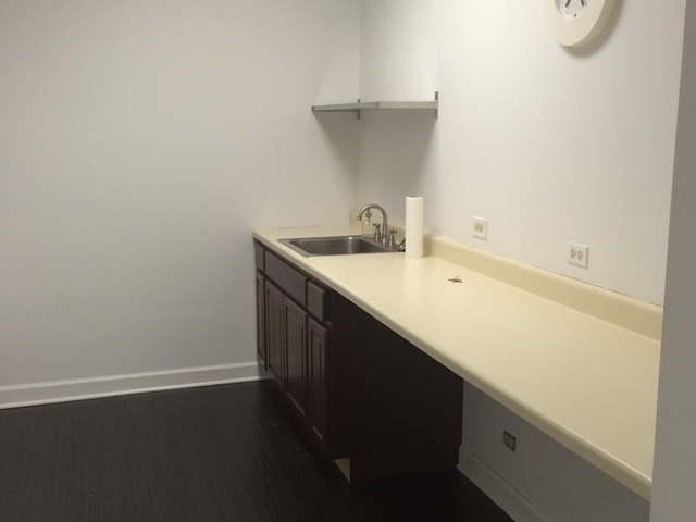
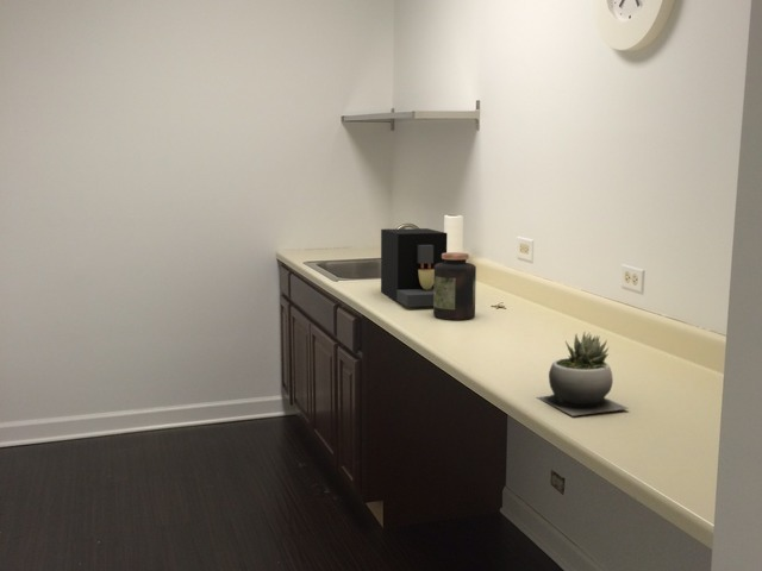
+ succulent plant [536,331,631,418]
+ coffee maker [380,227,449,308]
+ jar [432,251,477,321]
